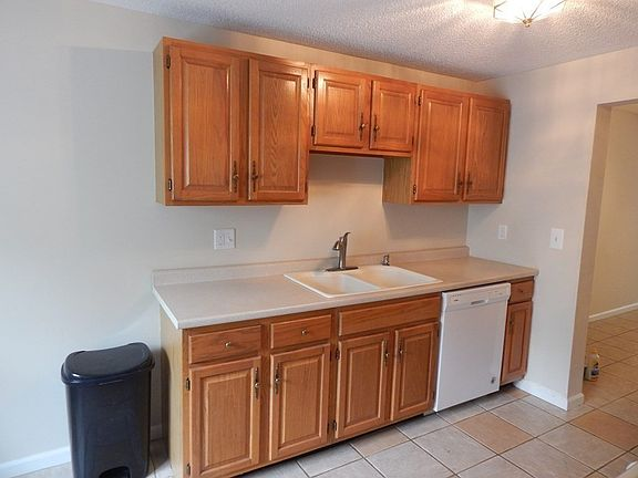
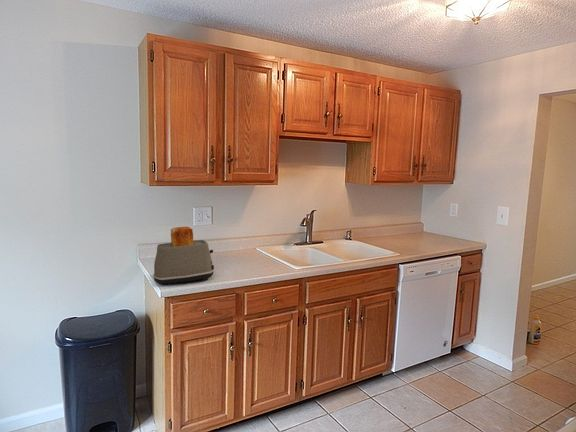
+ toaster [152,225,215,285]
